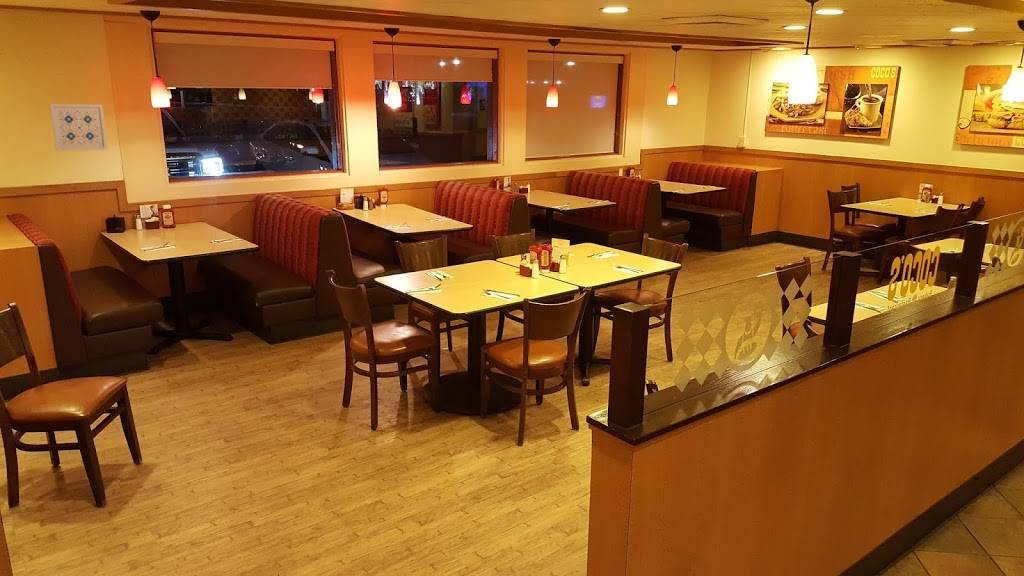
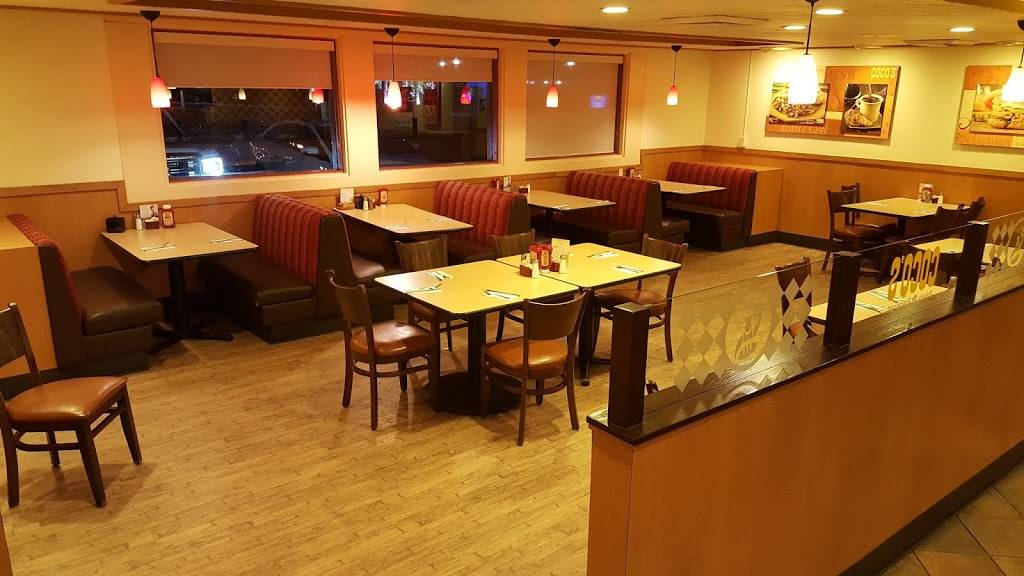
- wall art [49,103,109,152]
